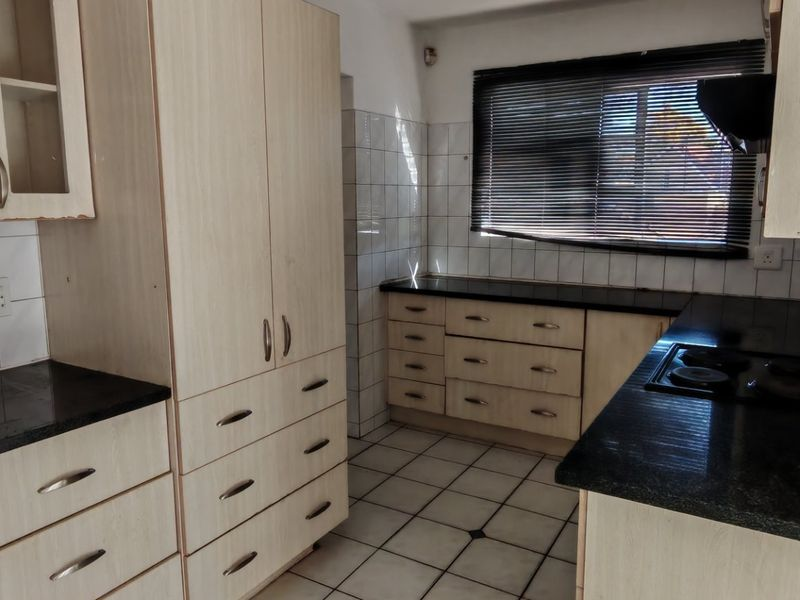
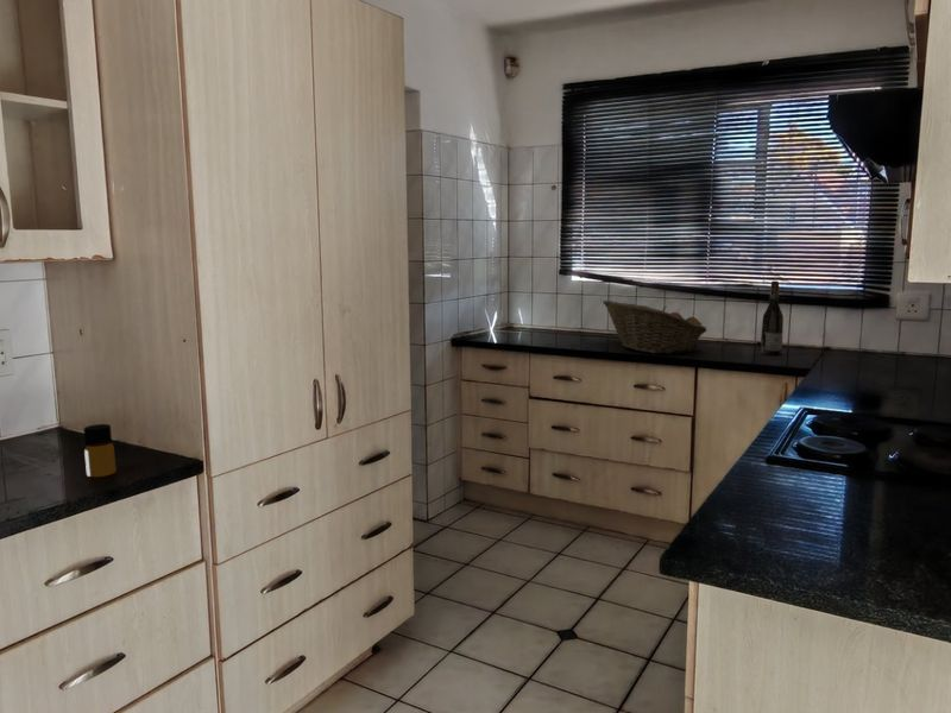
+ fruit basket [602,298,708,355]
+ wine bottle [760,279,785,356]
+ bottle [83,423,116,478]
